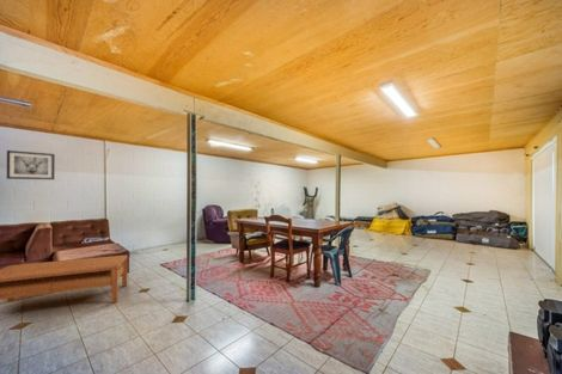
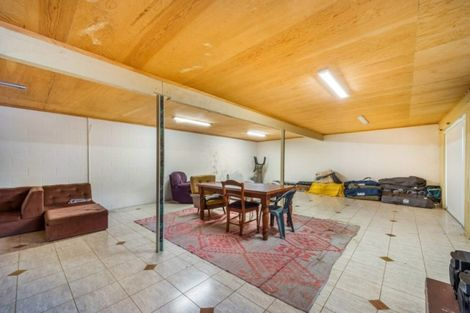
- wall art [6,149,55,180]
- coffee table [0,253,129,305]
